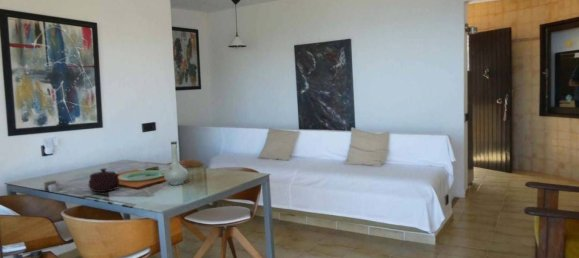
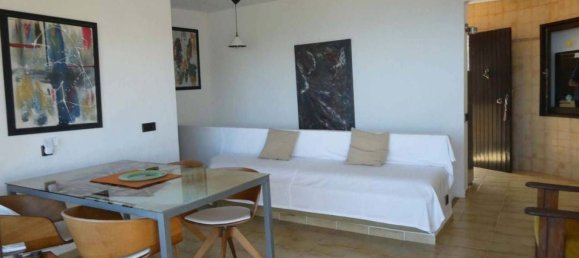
- vase [163,140,189,186]
- teapot [88,168,121,193]
